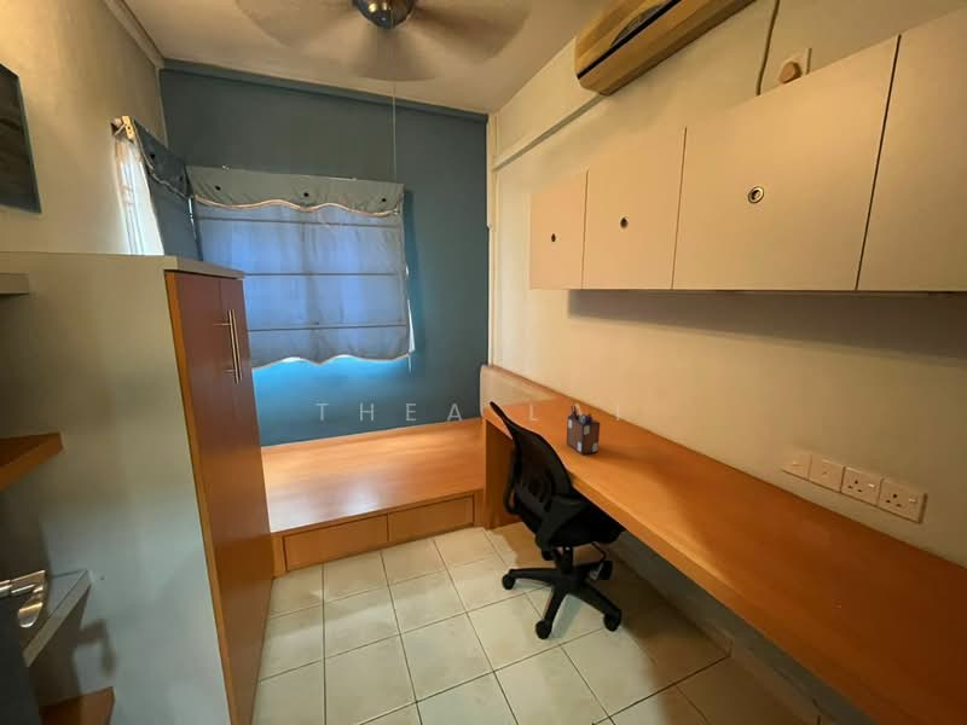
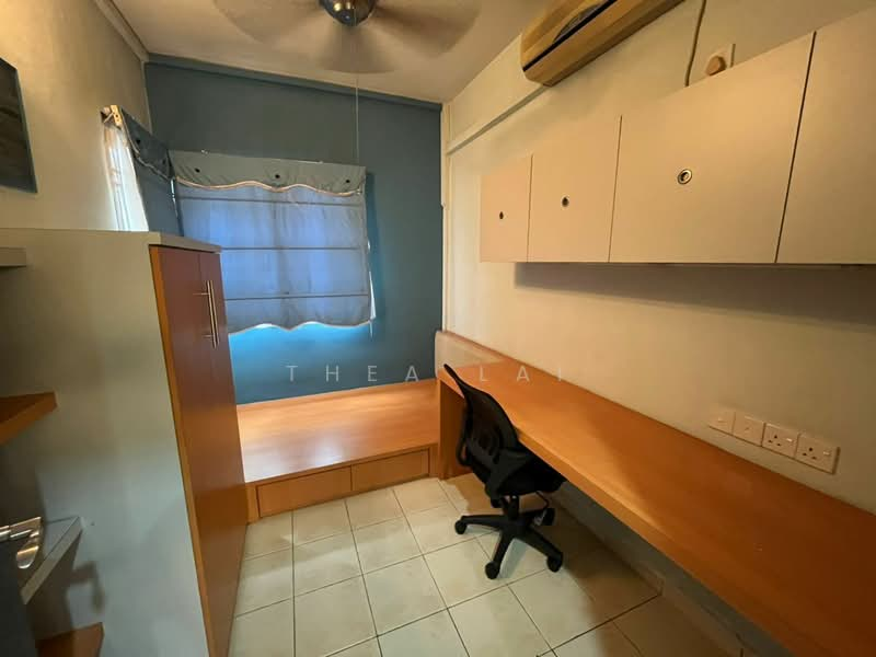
- desk organizer [566,404,601,456]
